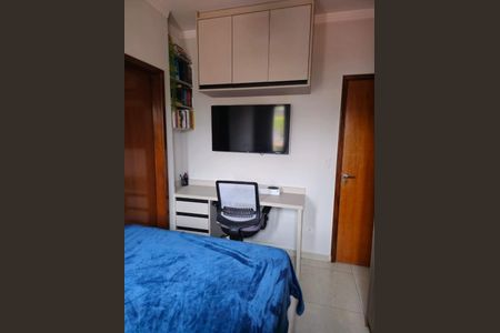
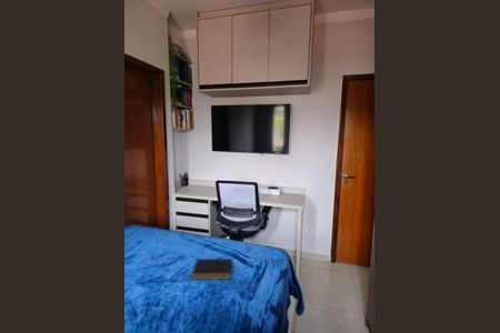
+ notepad [190,258,233,280]
